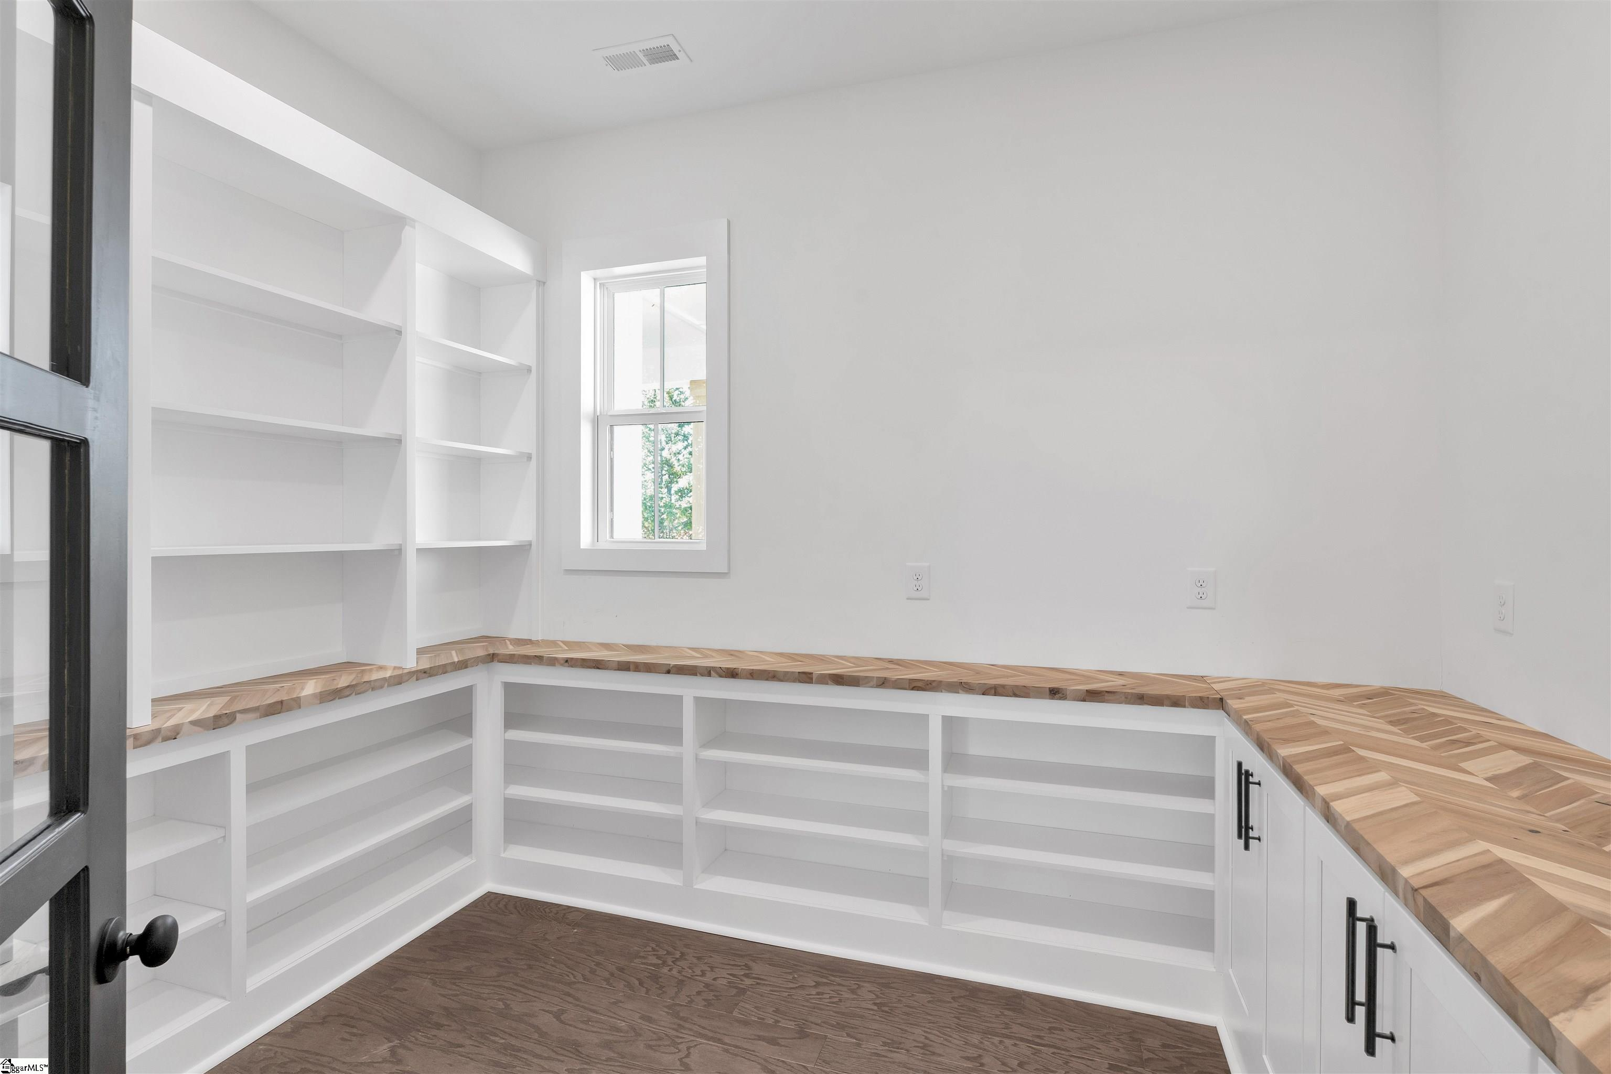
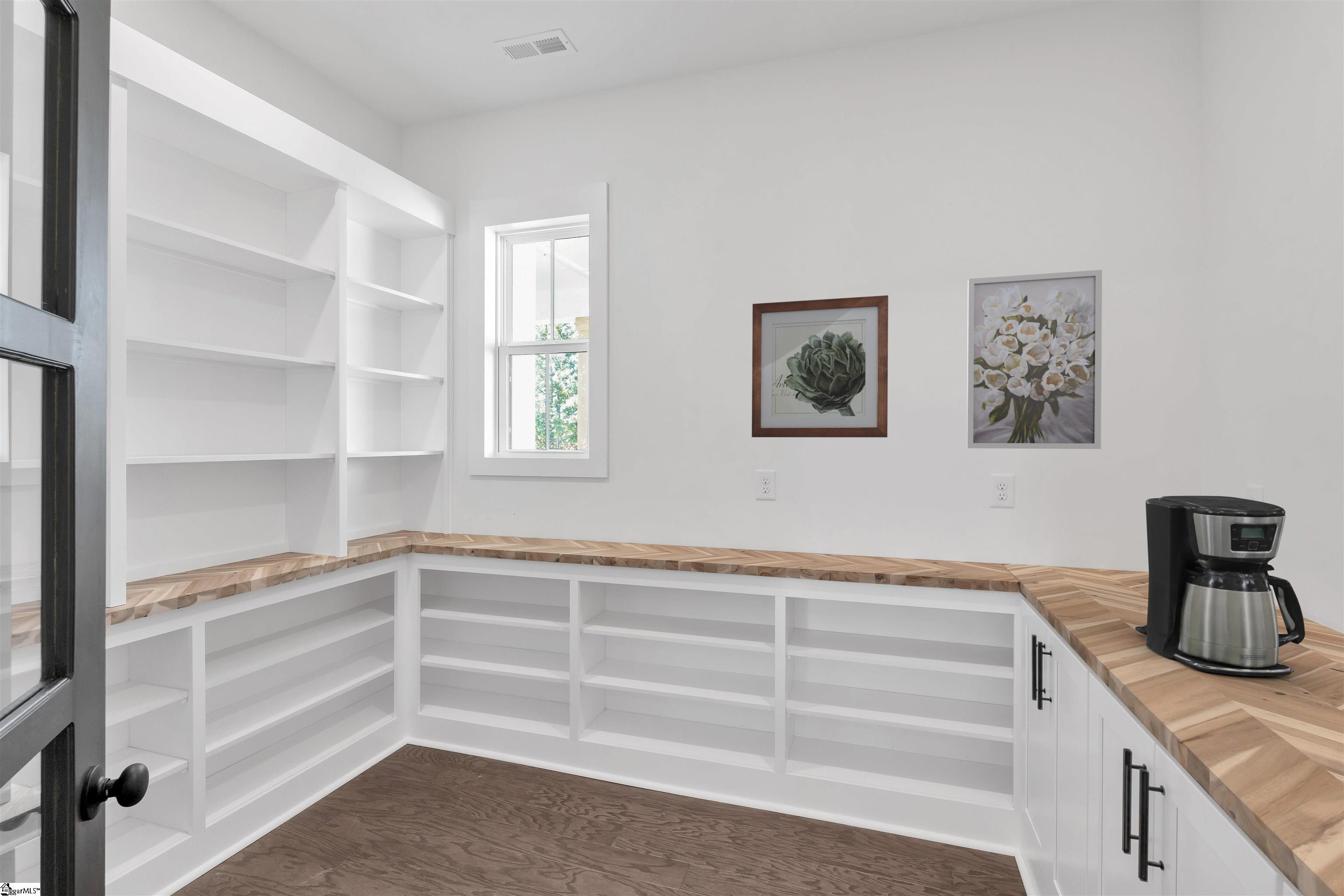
+ coffee maker [1135,495,1306,677]
+ wall art [966,269,1103,449]
+ wall art [751,295,889,438]
